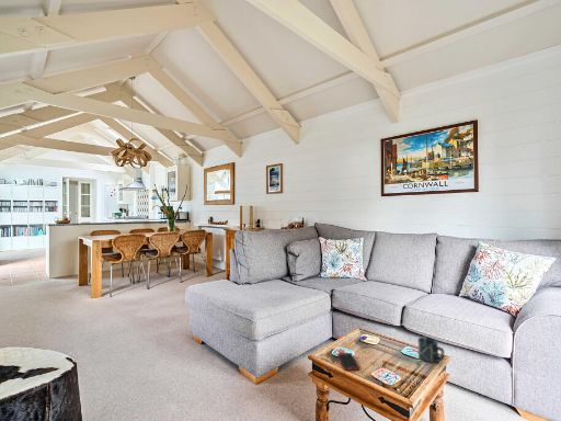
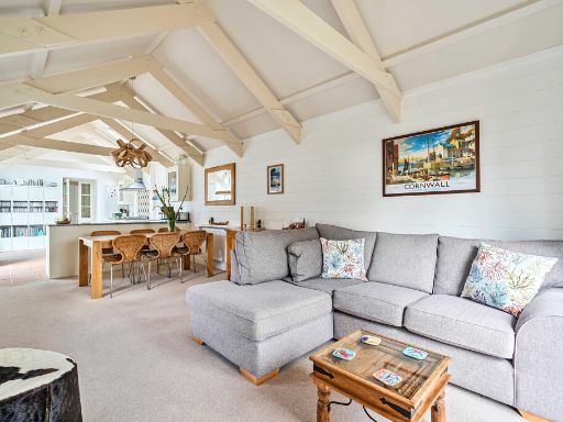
- cell phone [336,352,360,372]
- cup [417,337,445,364]
